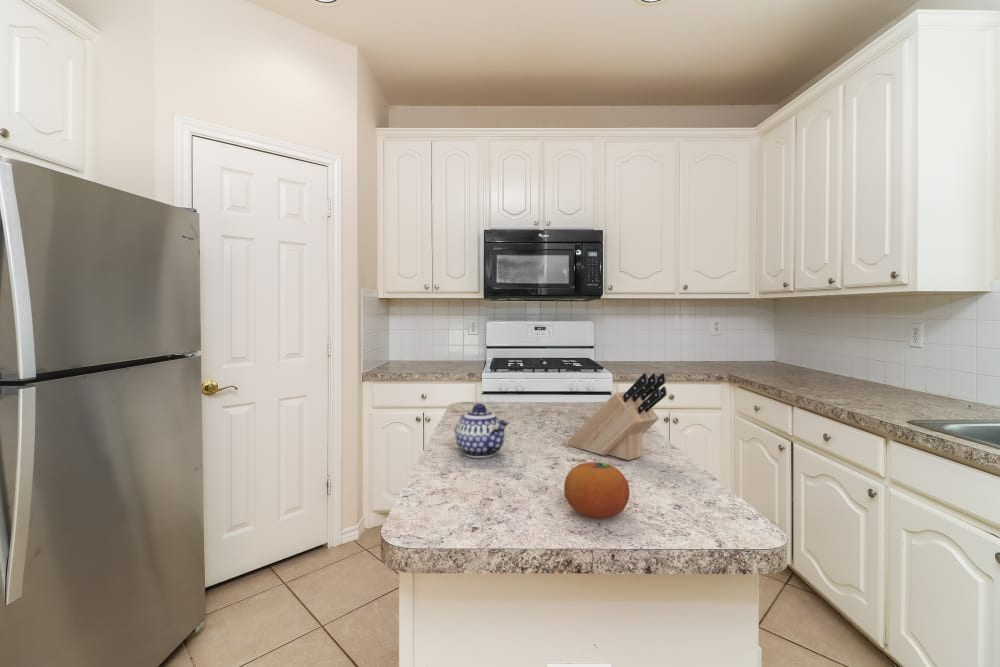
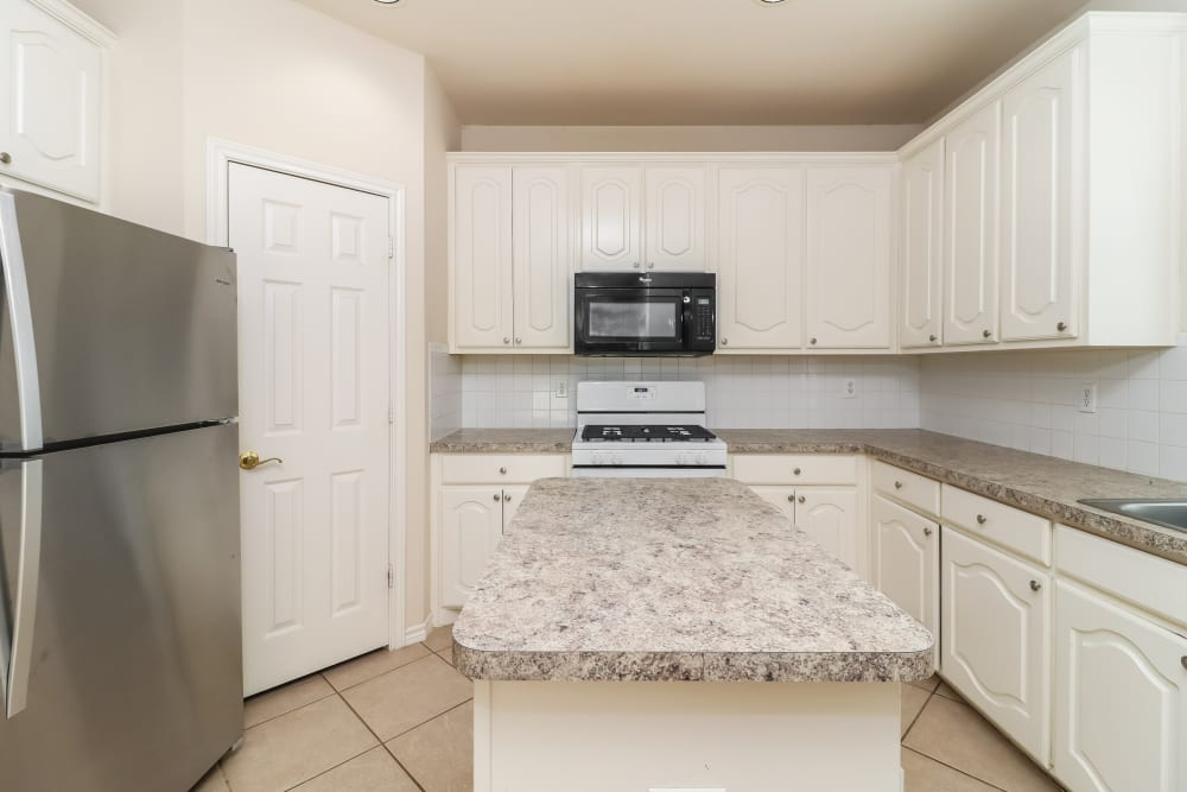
- fruit [563,461,631,519]
- teapot [454,403,510,459]
- knife block [566,372,668,461]
